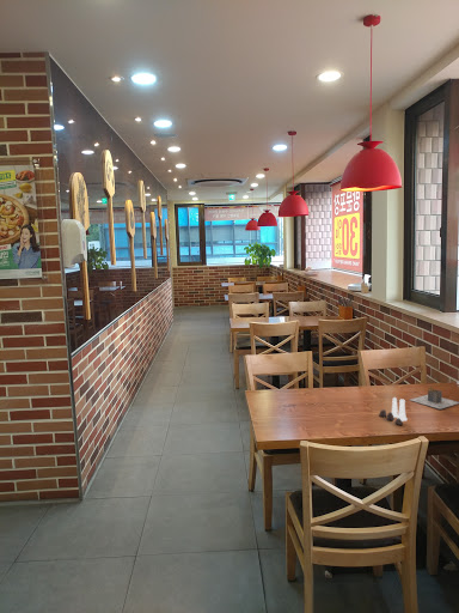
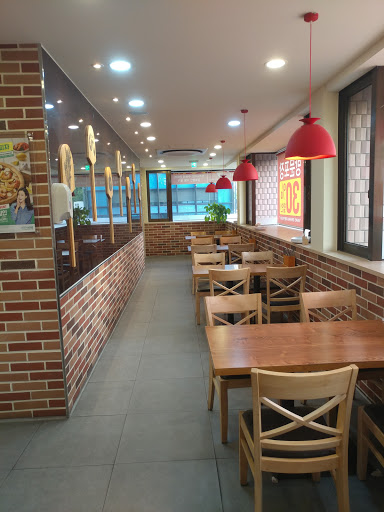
- napkin holder [410,386,459,411]
- salt and pepper shaker set [378,396,409,426]
